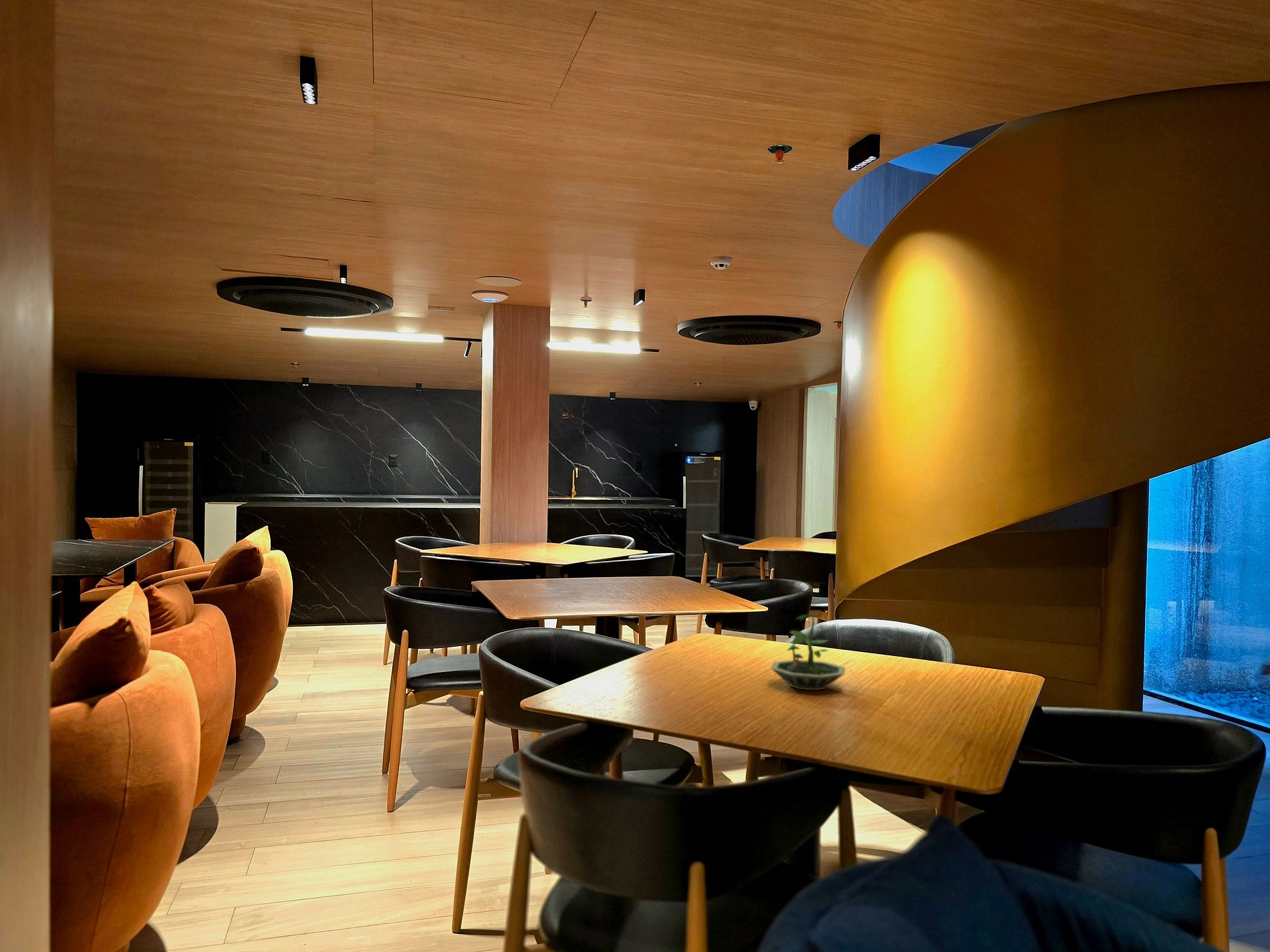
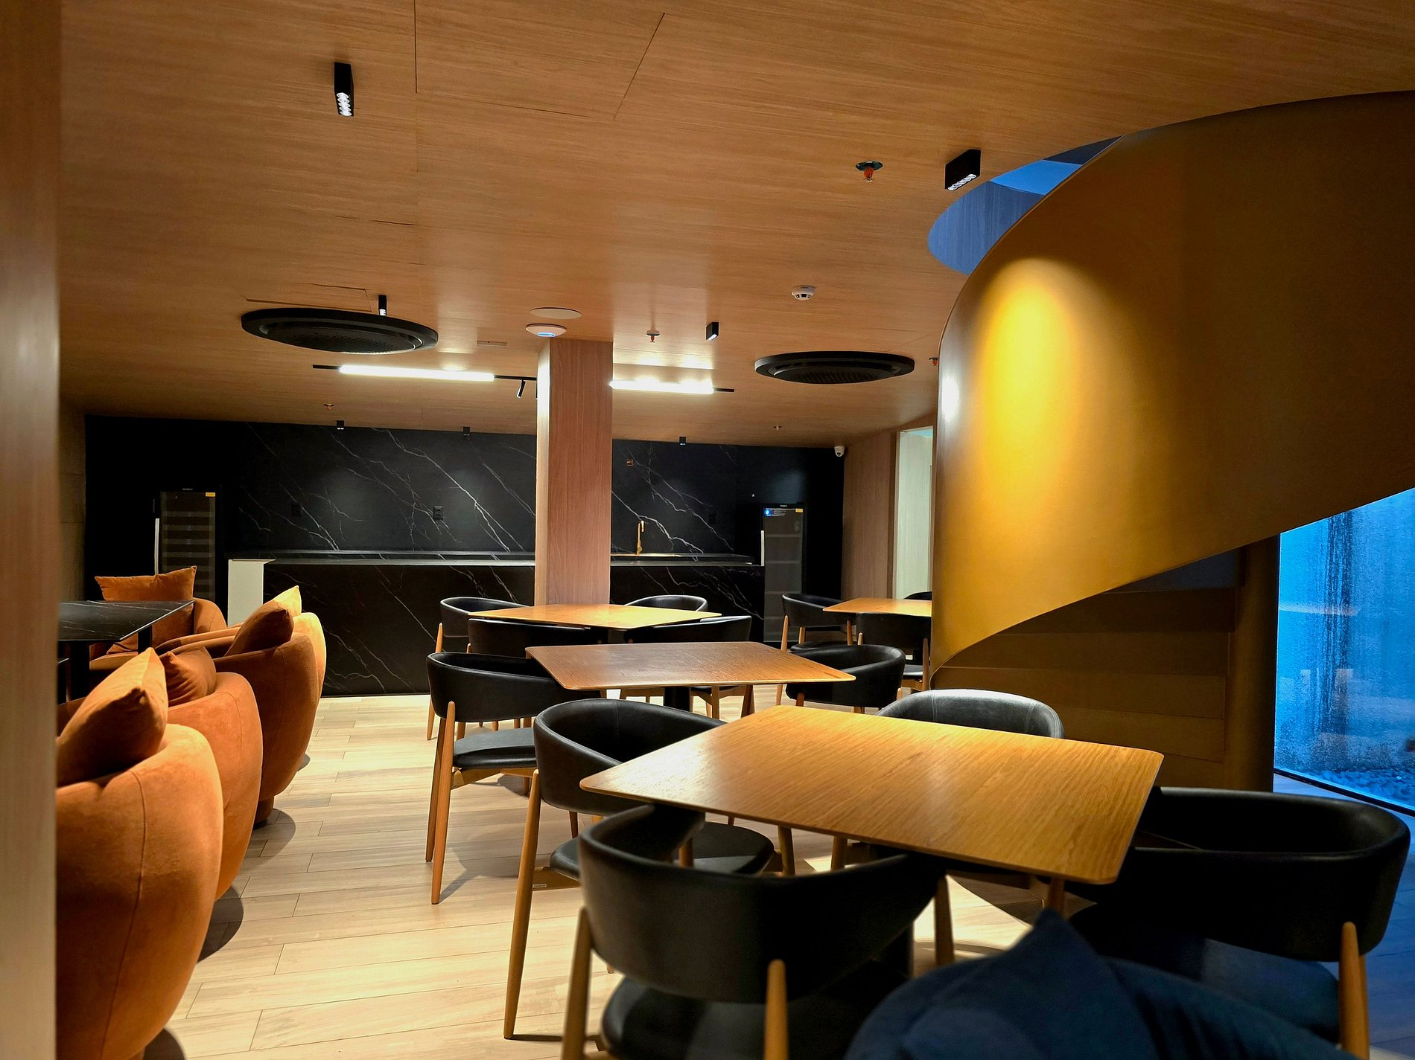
- terrarium [770,612,846,691]
